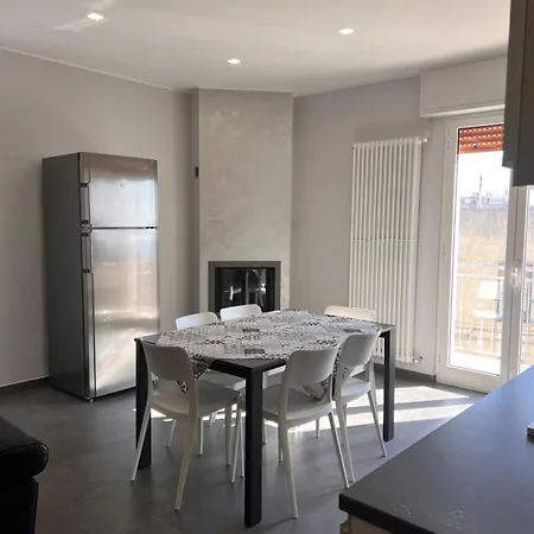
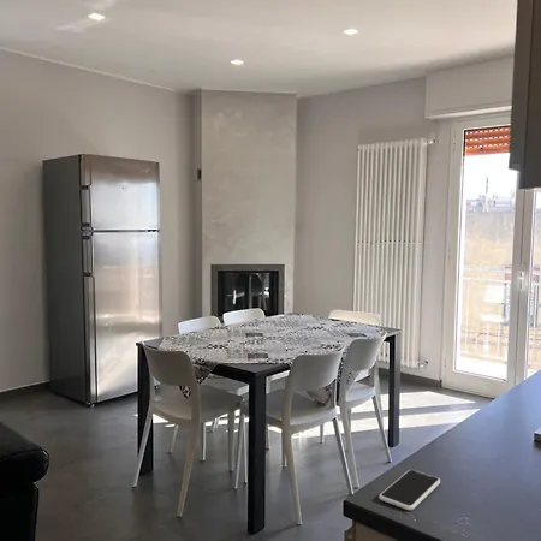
+ smartphone [377,469,441,511]
